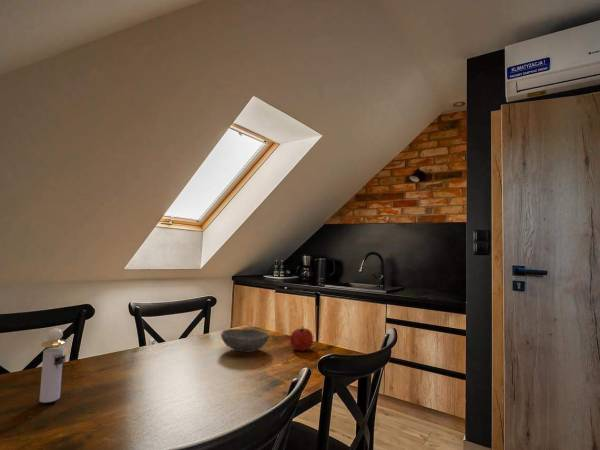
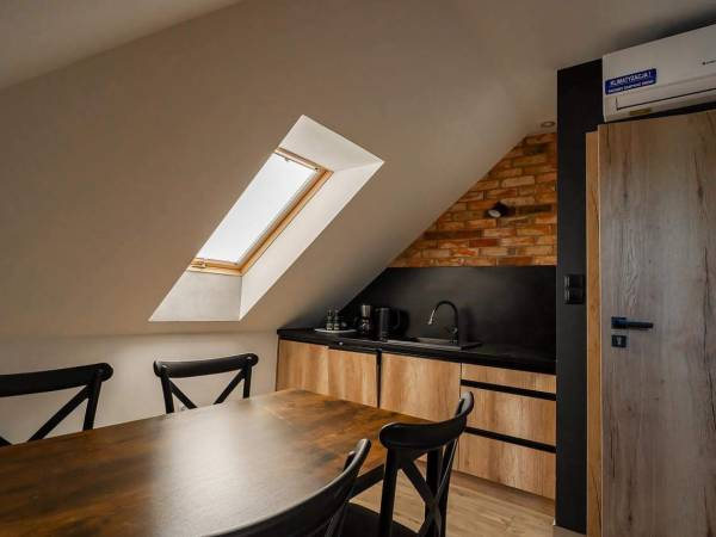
- perfume bottle [39,327,68,404]
- apple [289,325,314,352]
- bowl [220,328,271,354]
